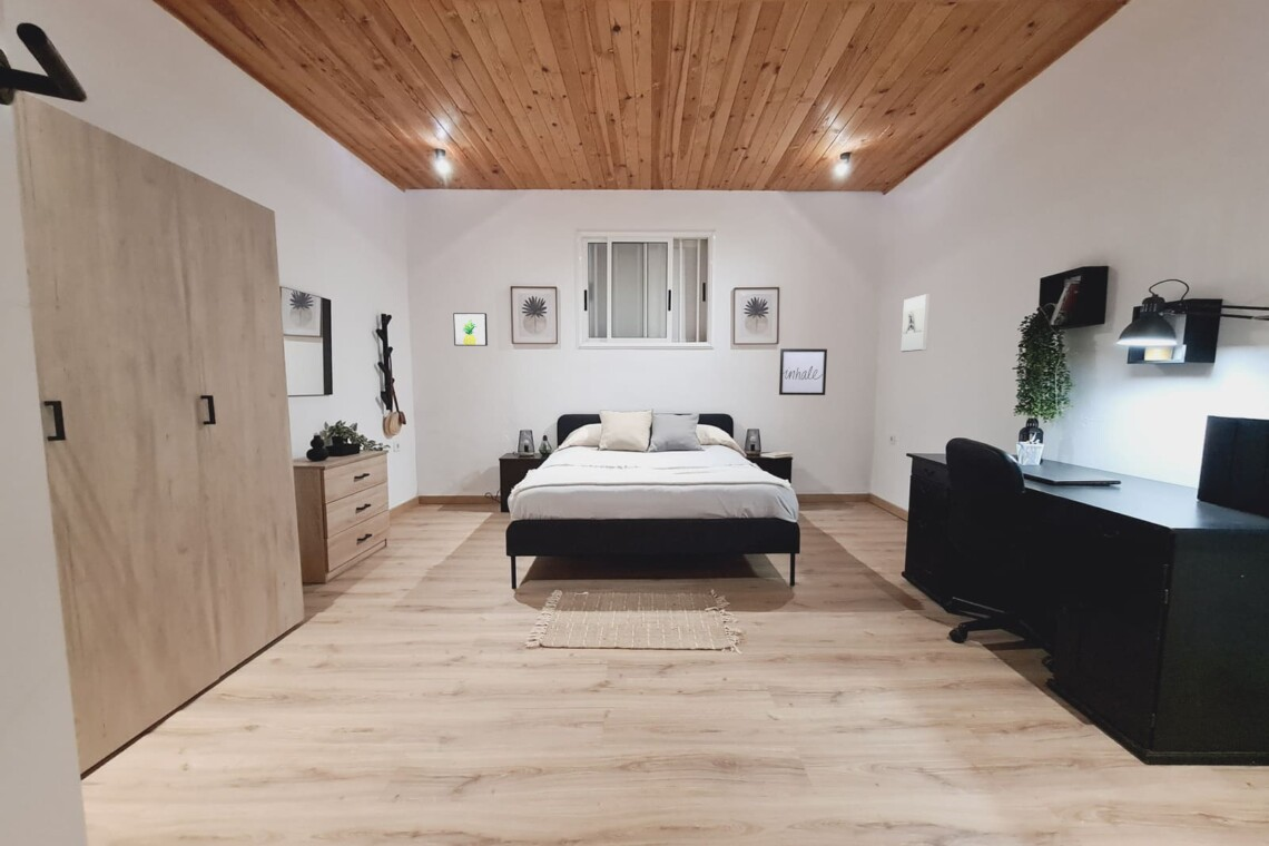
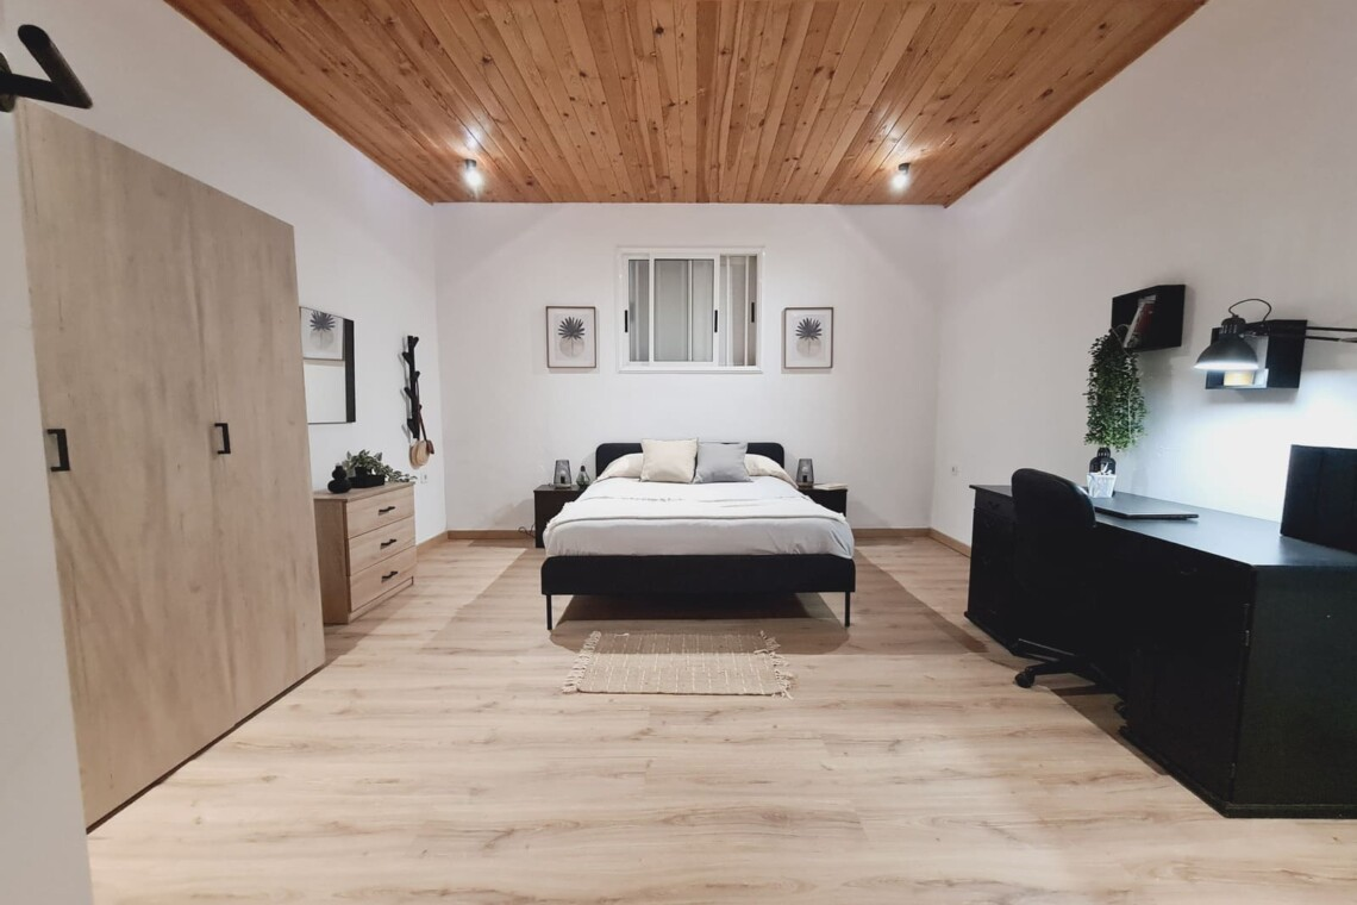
- wall sculpture [899,293,932,353]
- wall art [452,312,489,347]
- wall art [778,347,828,396]
